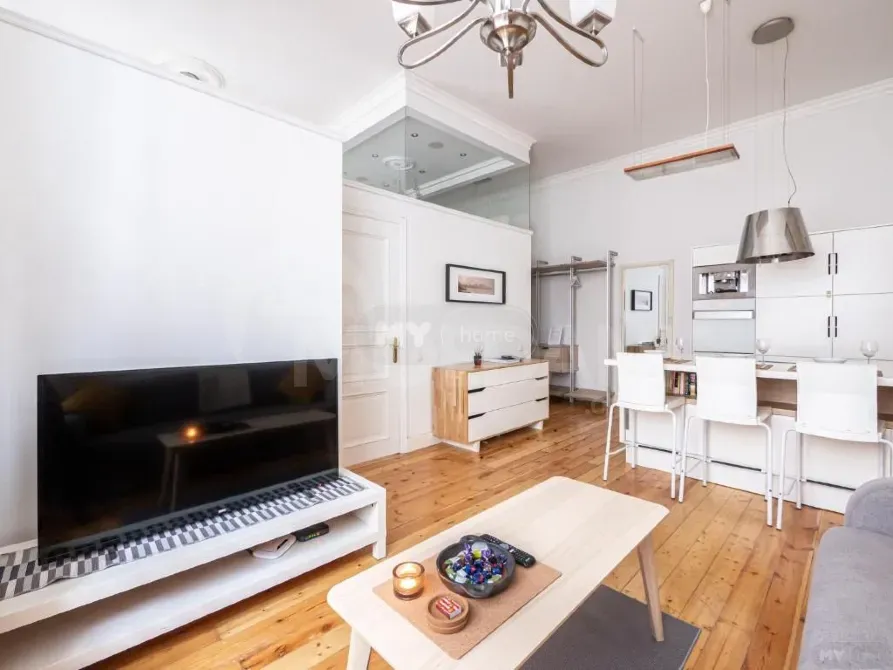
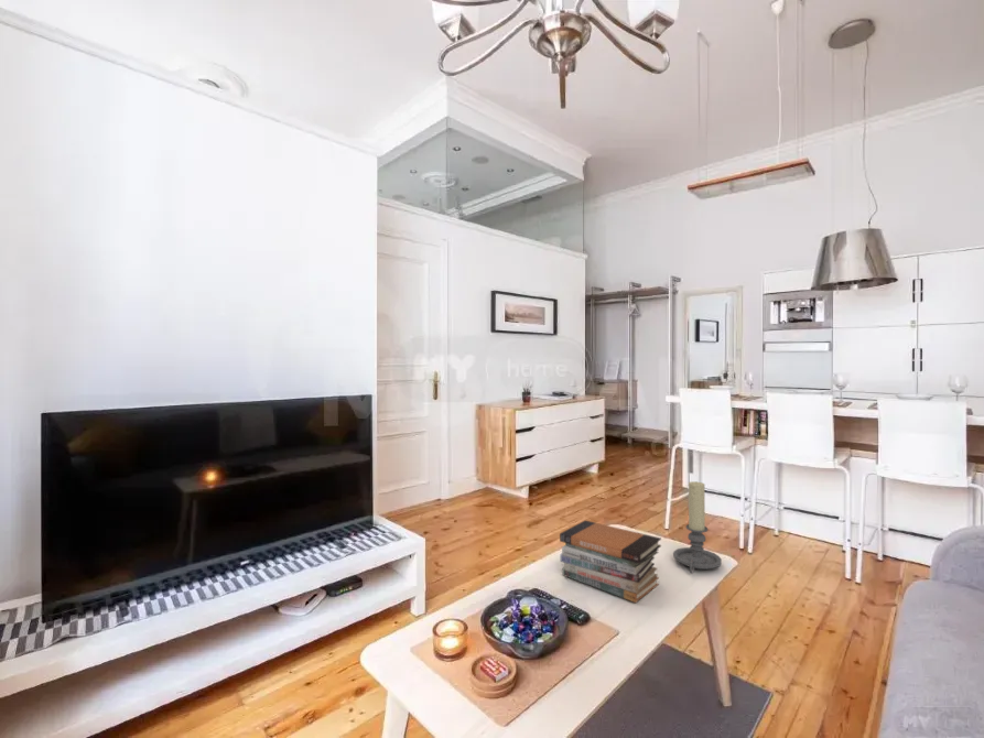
+ book stack [559,519,662,604]
+ candle holder [672,480,723,574]
